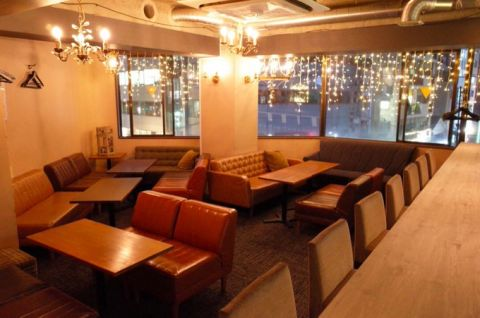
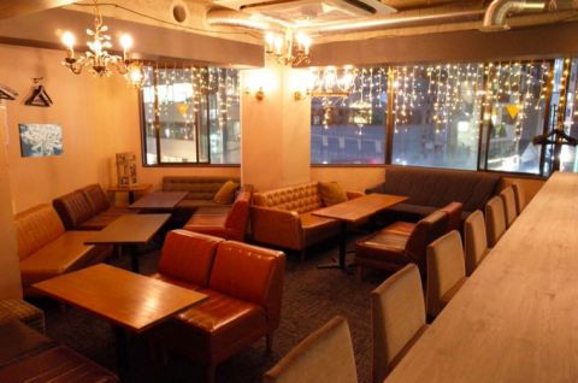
+ wall art [17,123,64,159]
